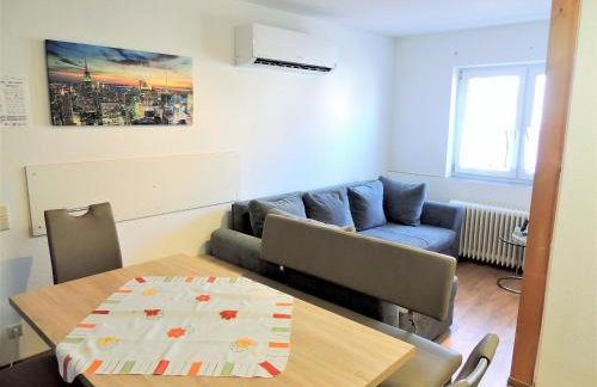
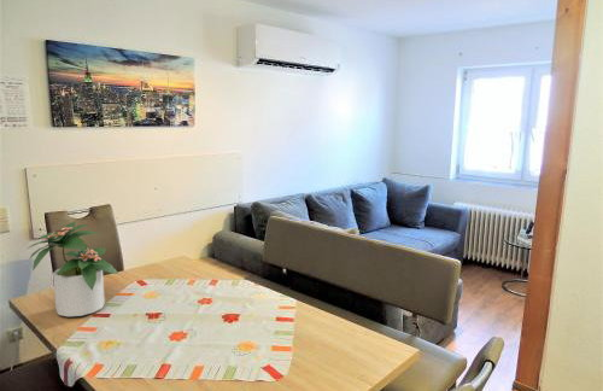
+ potted plant [24,220,119,317]
